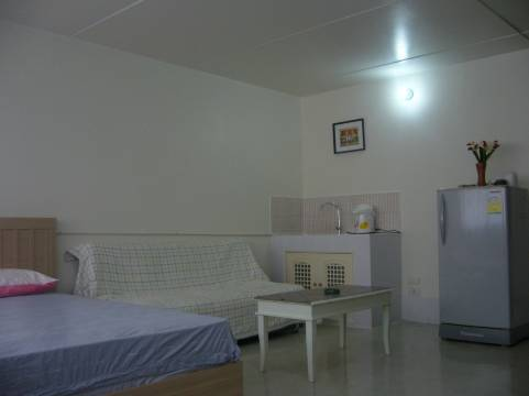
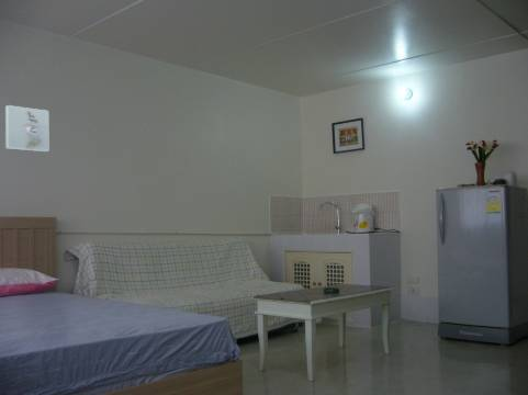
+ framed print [4,104,49,153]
